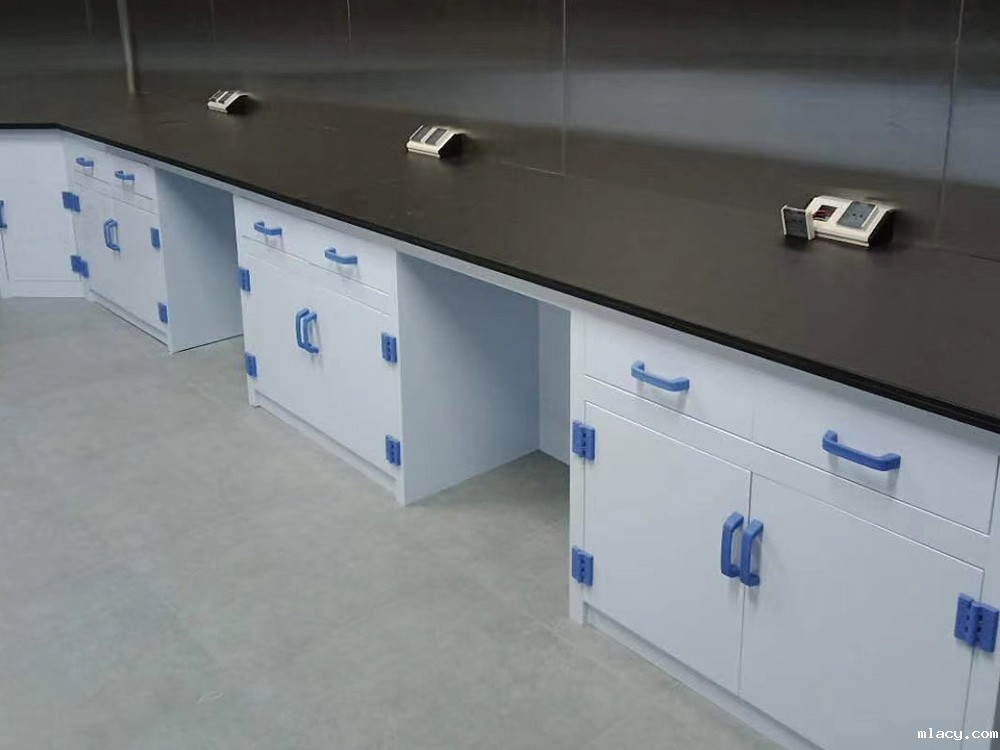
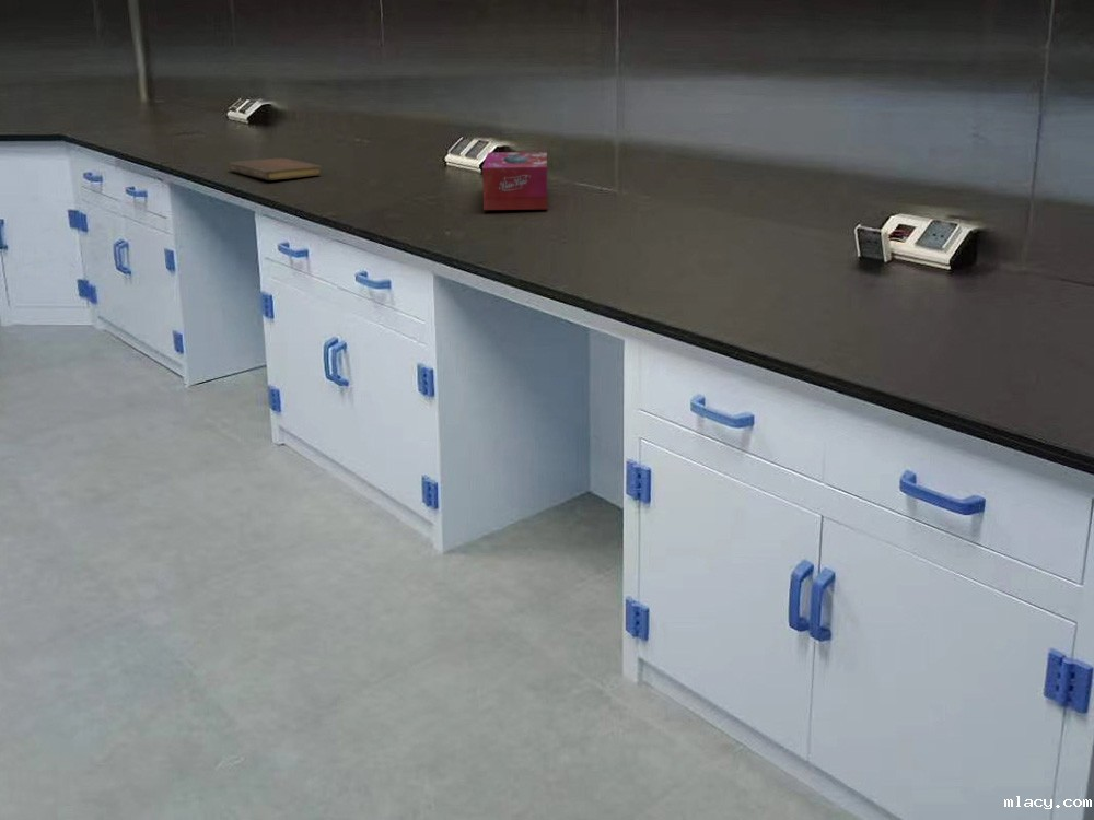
+ notebook [228,157,322,181]
+ tissue box [481,151,548,211]
